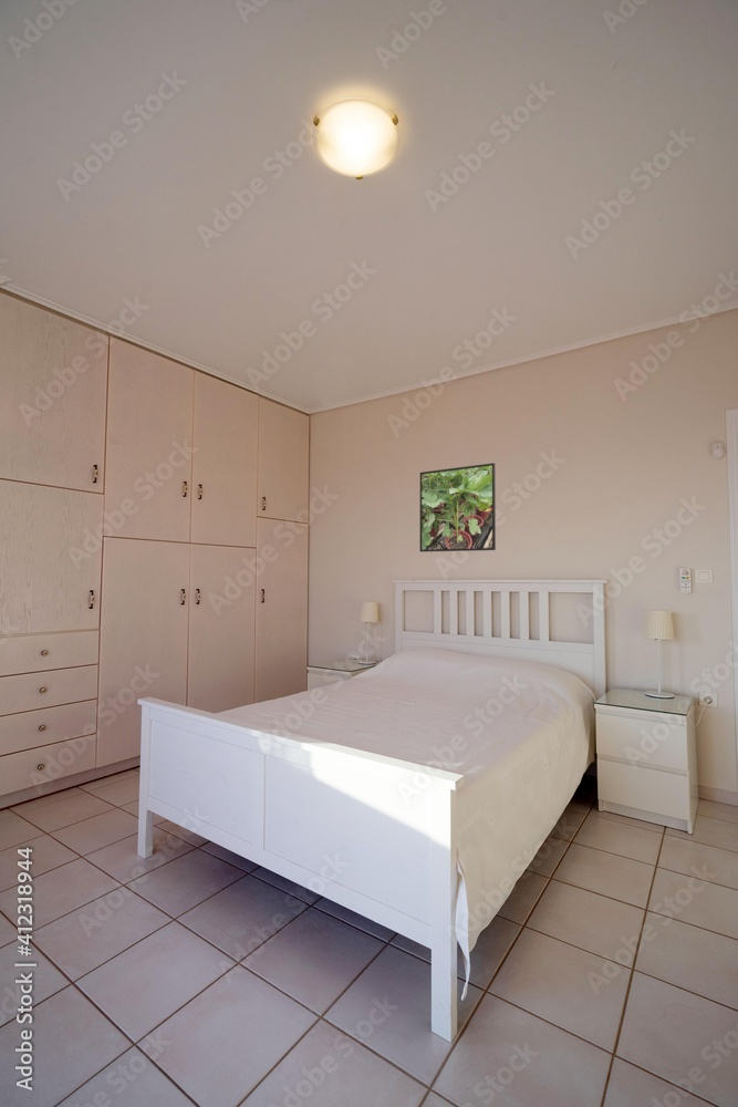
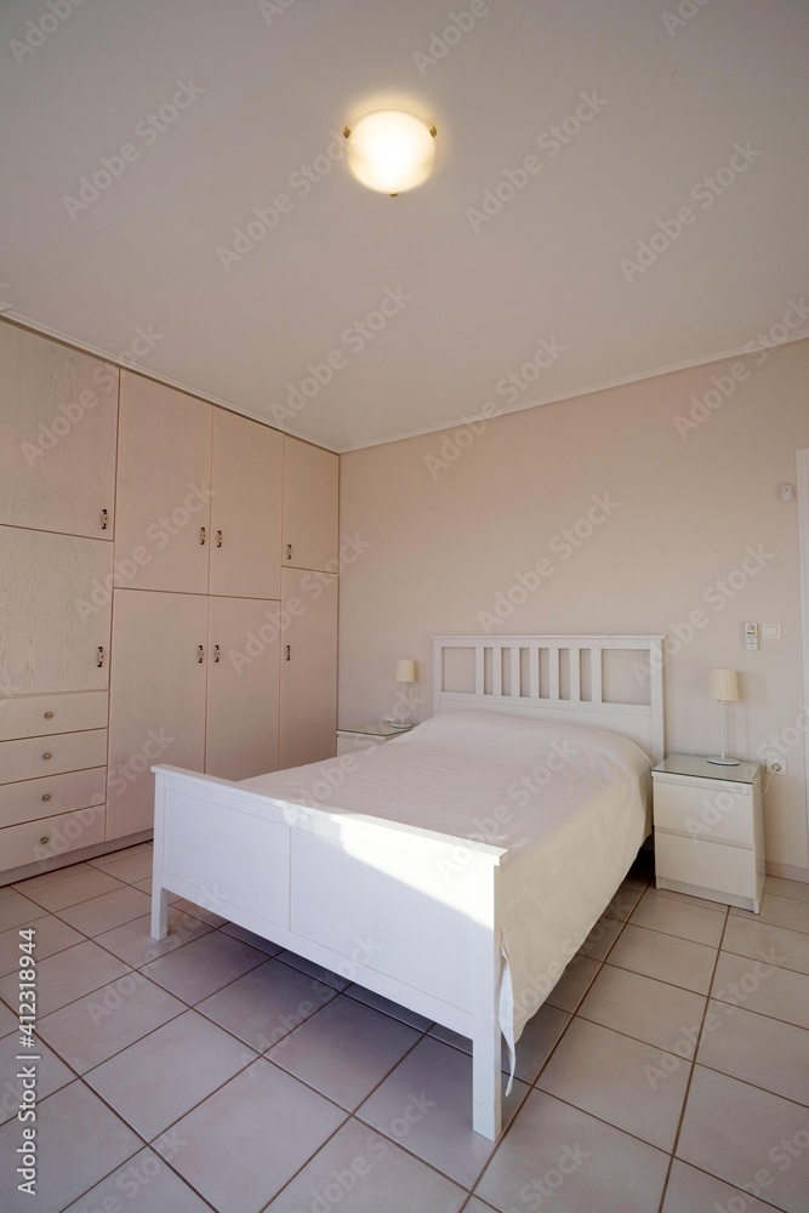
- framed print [418,462,497,552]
